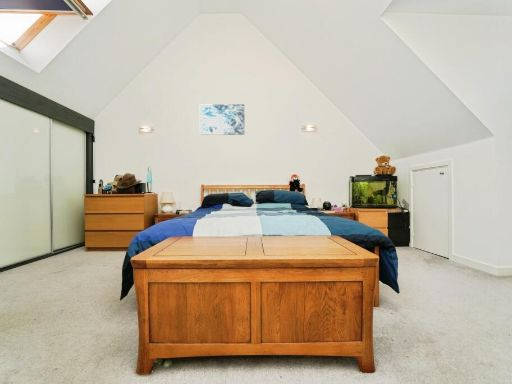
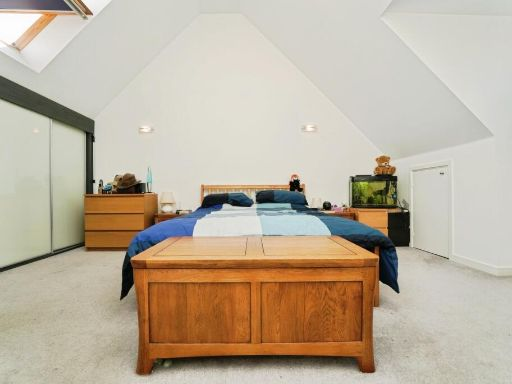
- wall art [199,104,246,136]
